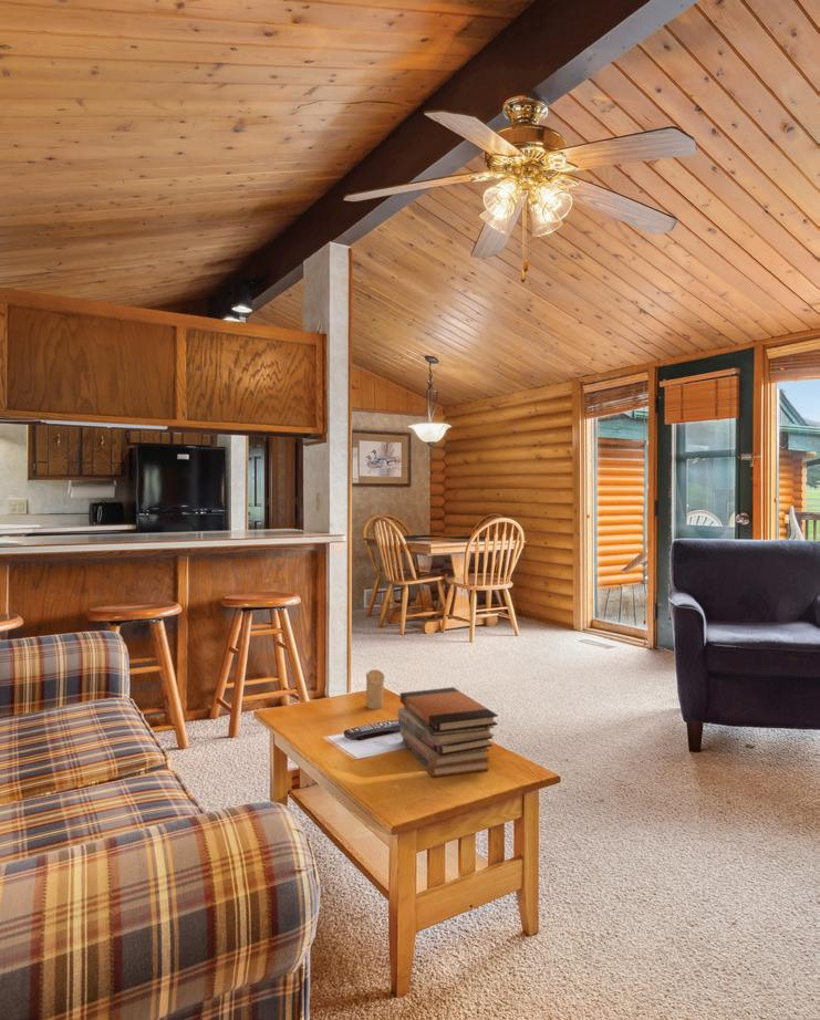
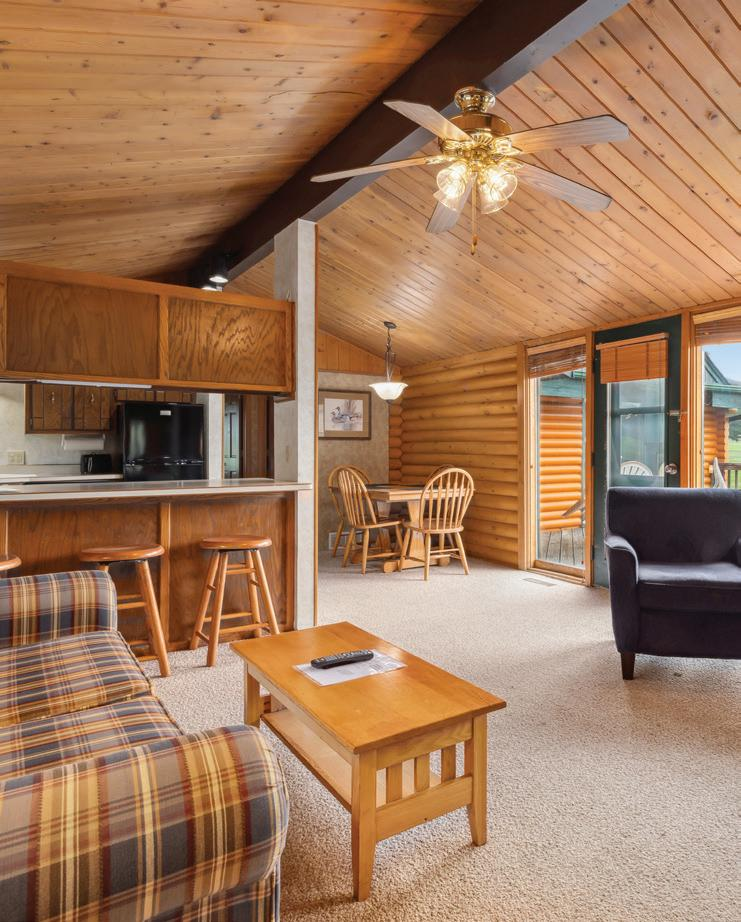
- book stack [397,686,499,778]
- candle [365,668,385,710]
